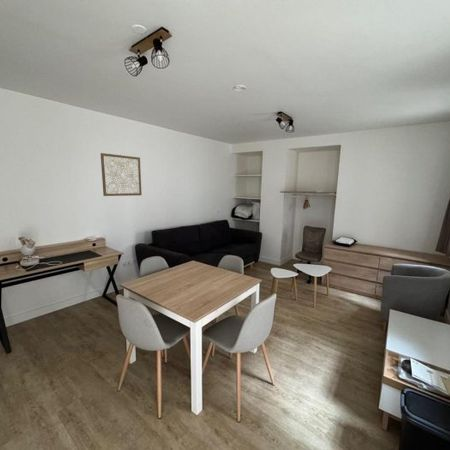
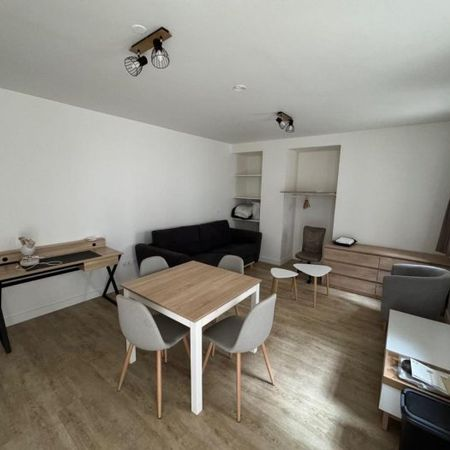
- wall art [100,152,143,197]
